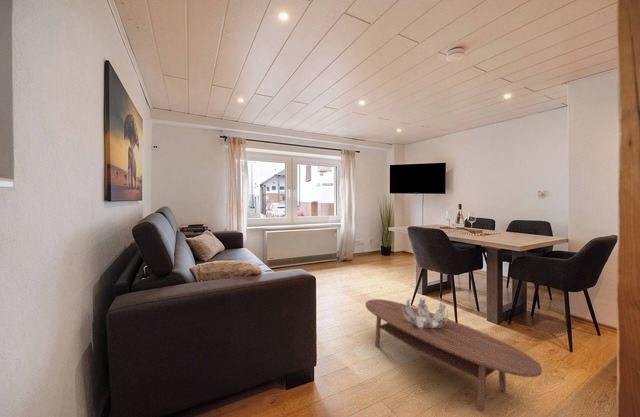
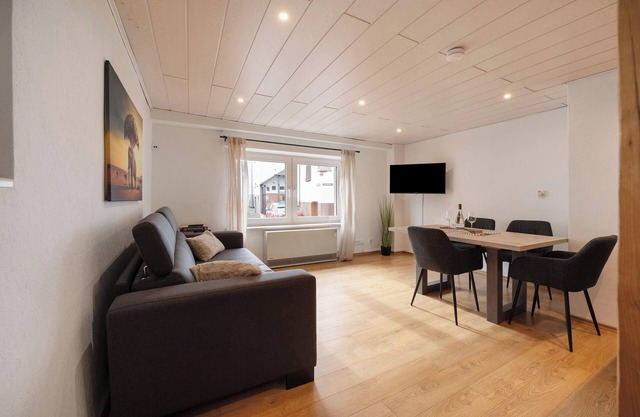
- decorative bowl [402,297,449,328]
- coffee table [365,298,543,412]
